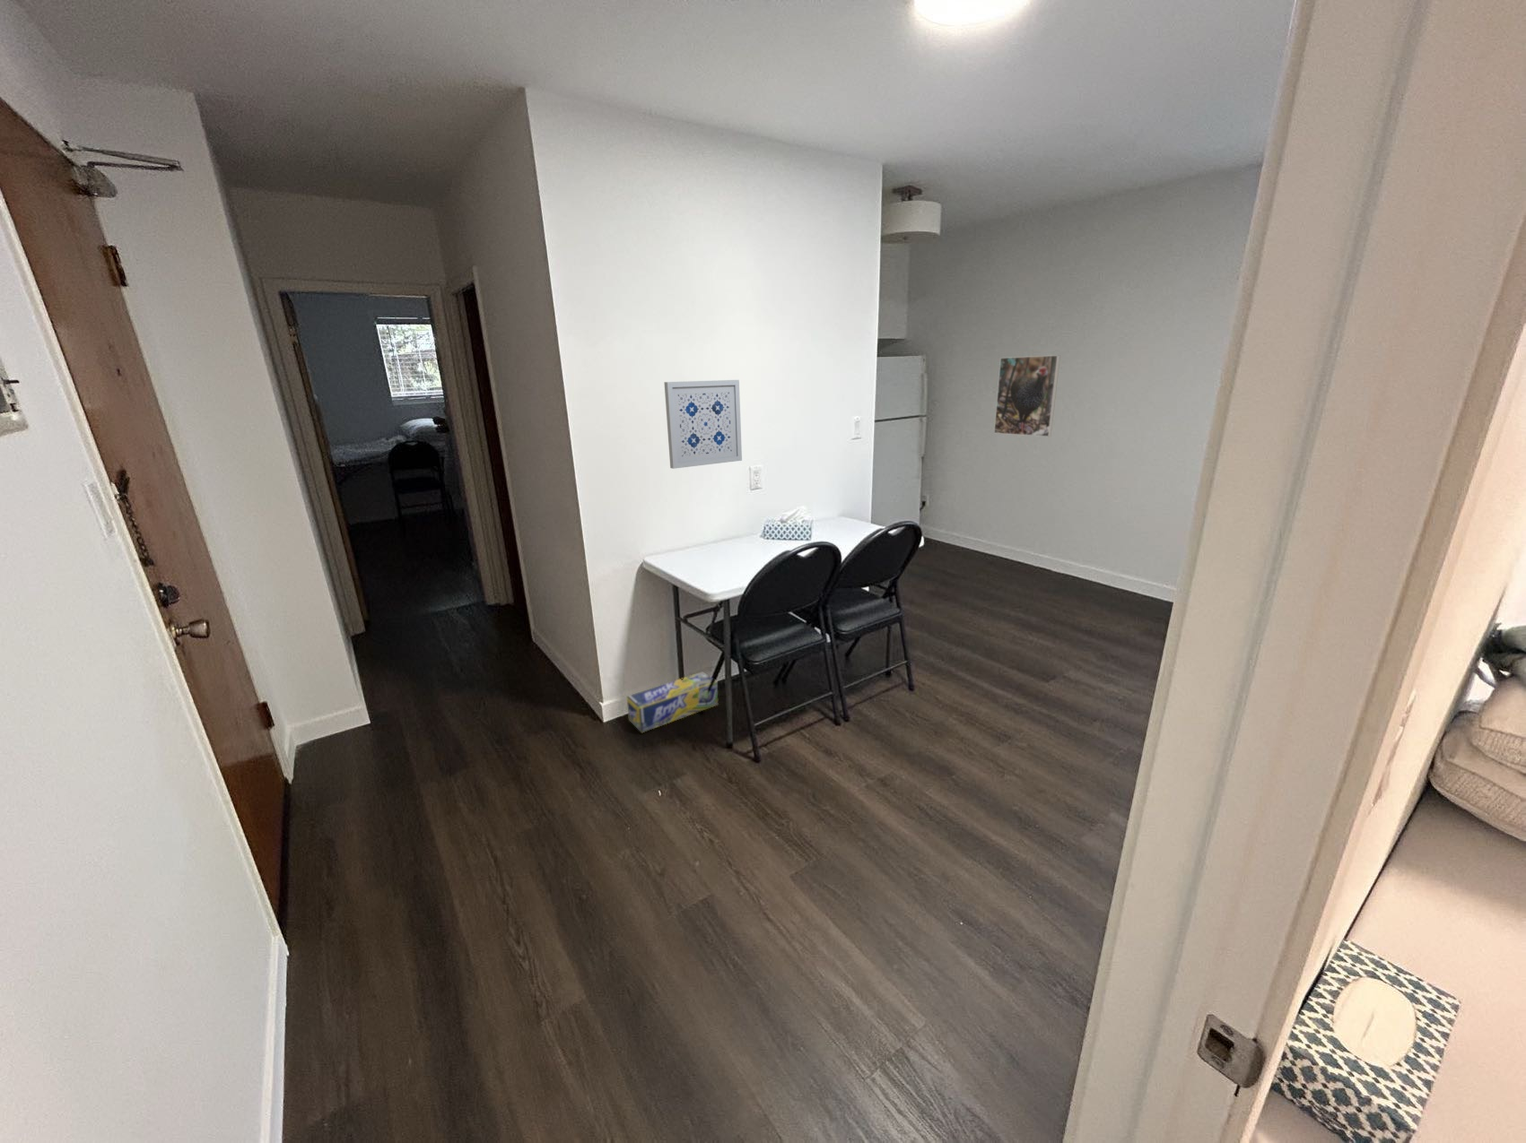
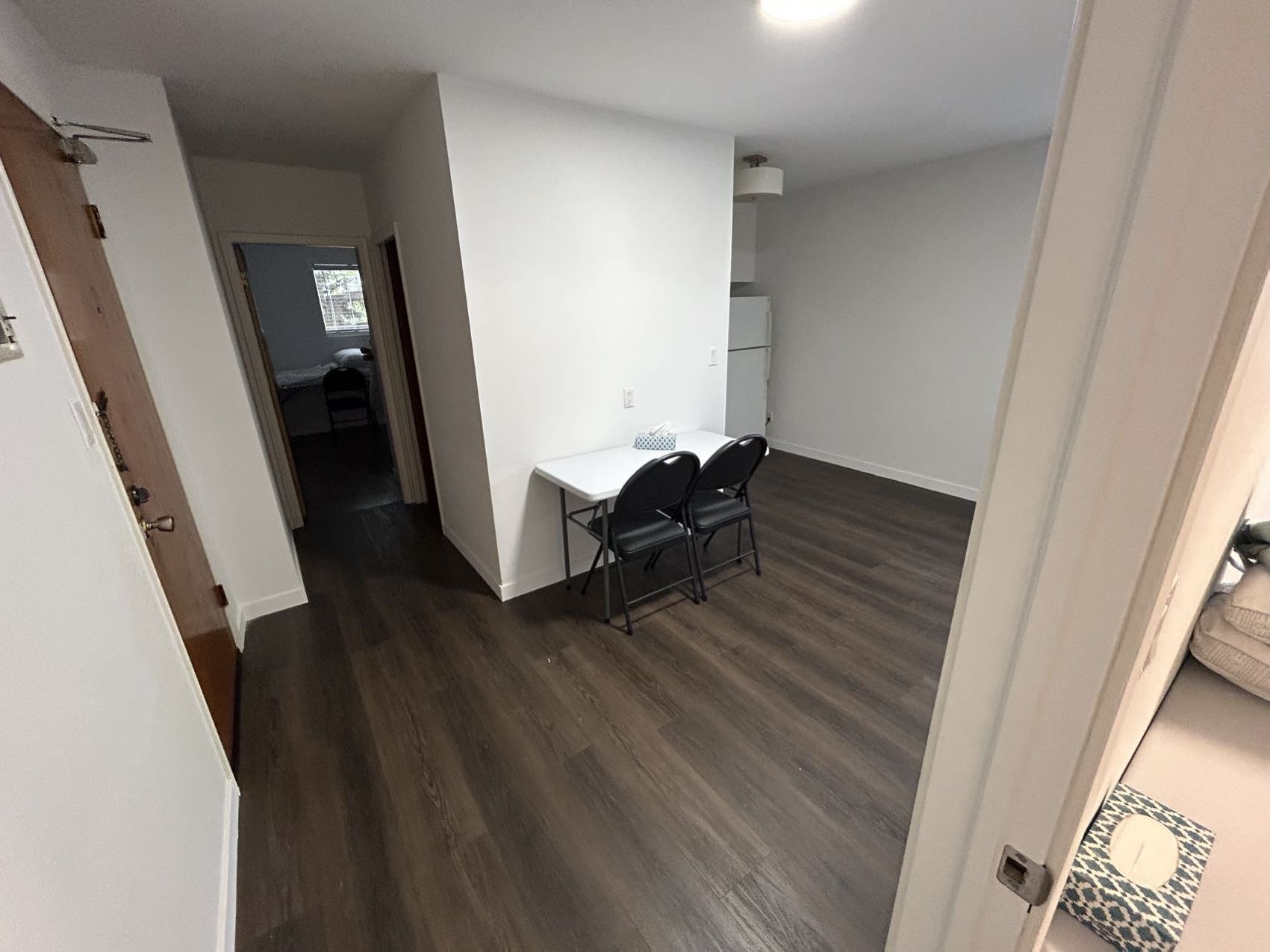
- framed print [994,354,1061,437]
- box [626,671,720,734]
- wall art [663,379,743,469]
